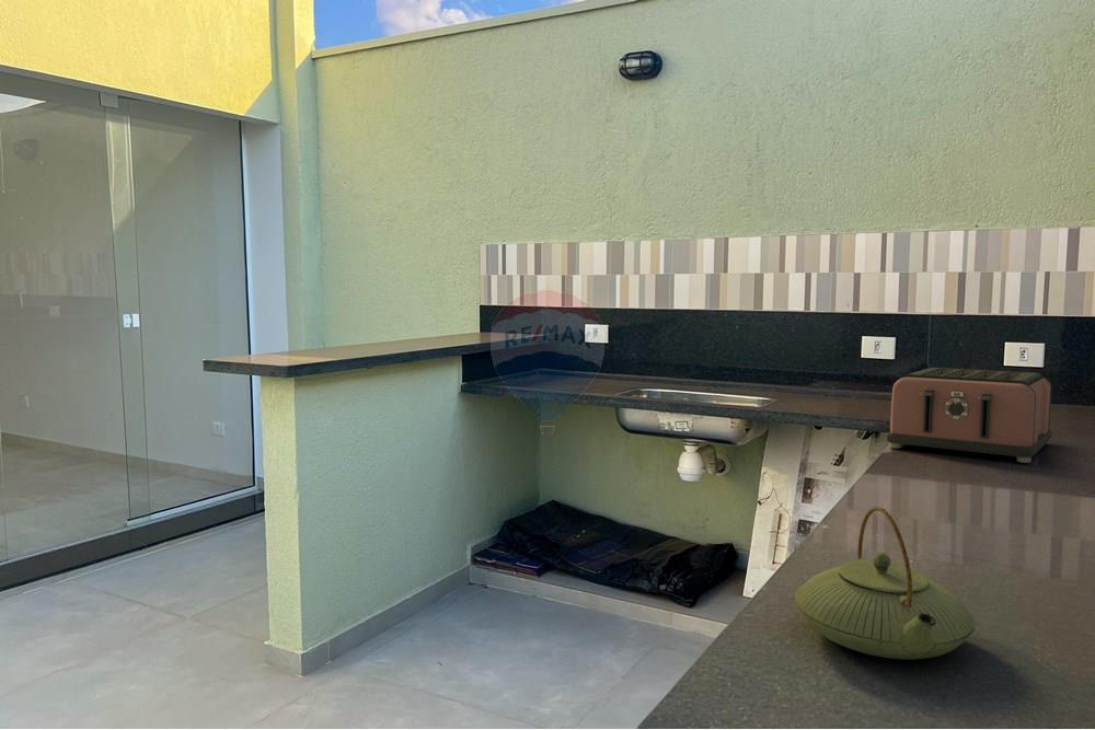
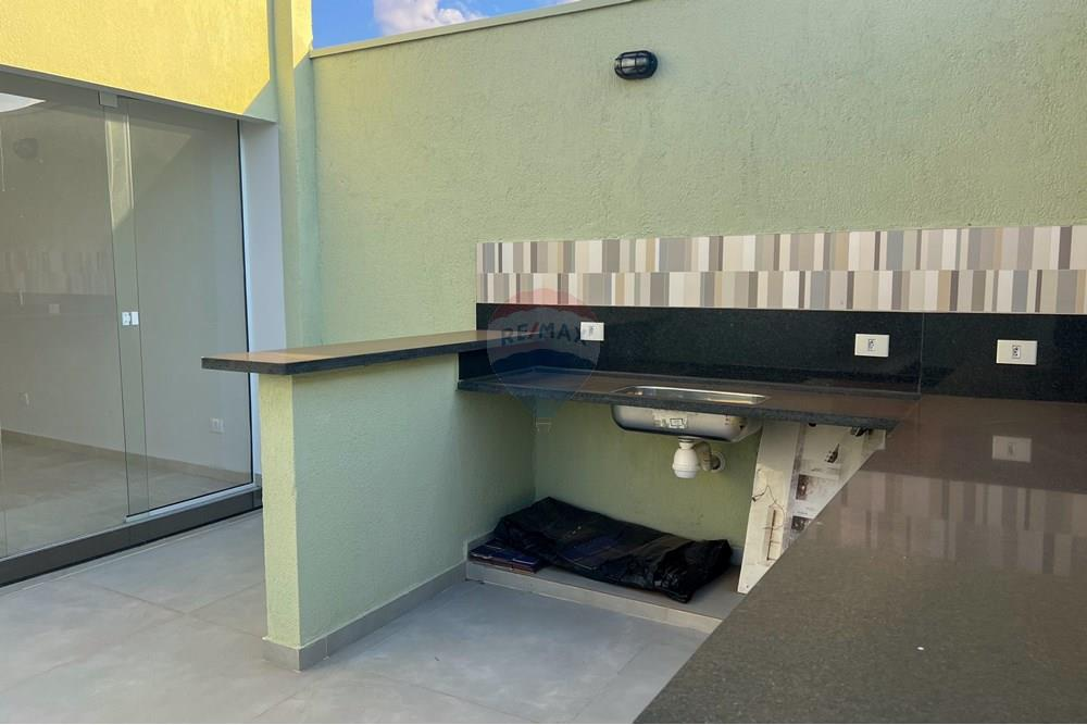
- teapot [794,506,976,661]
- toaster [886,367,1053,464]
